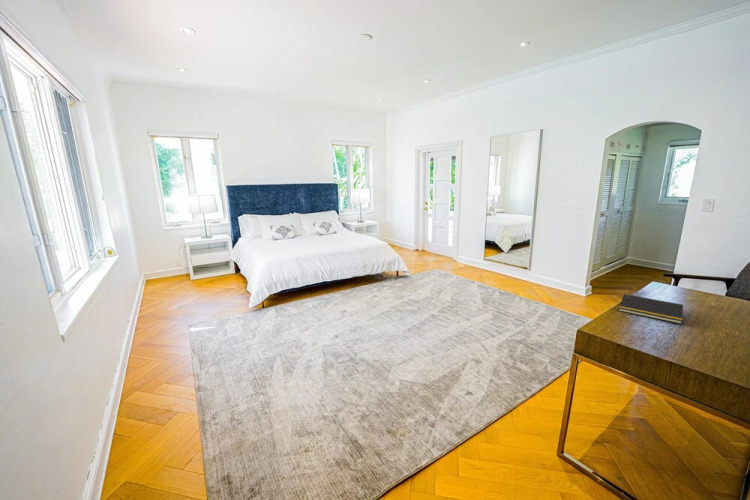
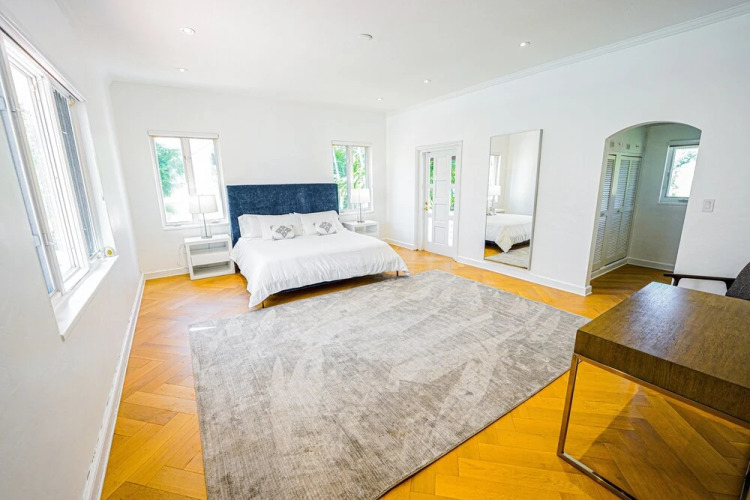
- notepad [618,293,684,325]
